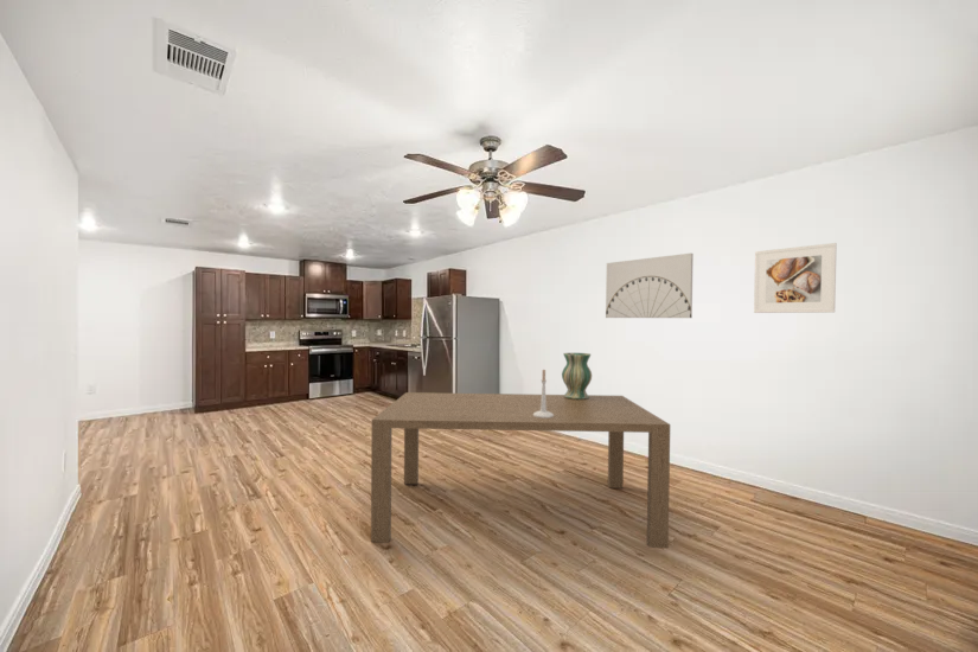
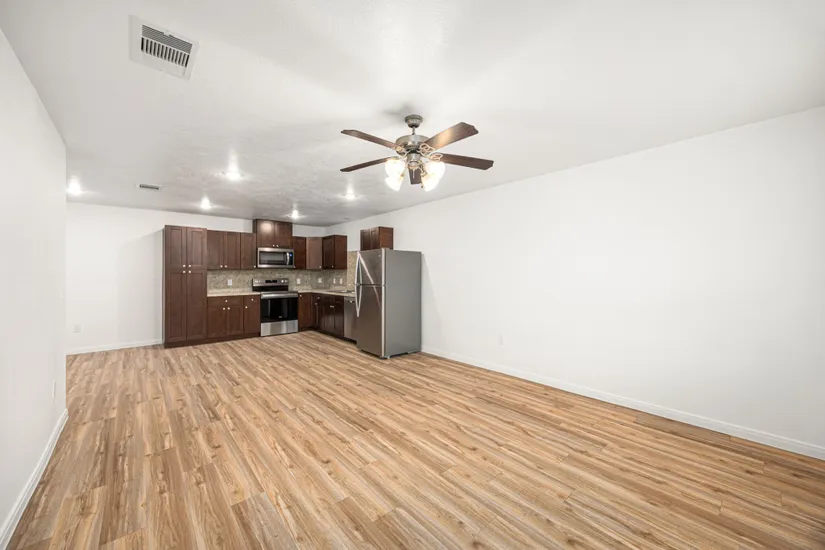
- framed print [753,242,838,314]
- wall art [605,253,695,319]
- dining table [370,391,671,549]
- vase [561,352,593,399]
- candlestick [533,369,554,418]
